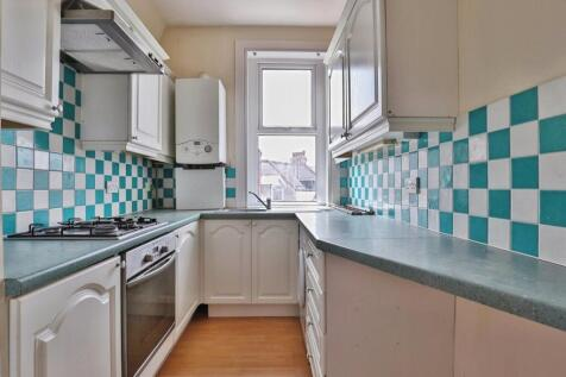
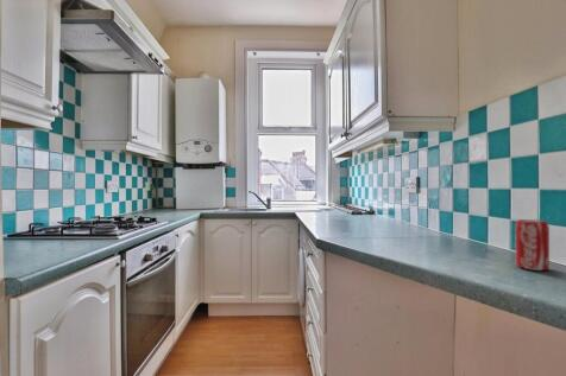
+ beverage can [515,218,551,272]
